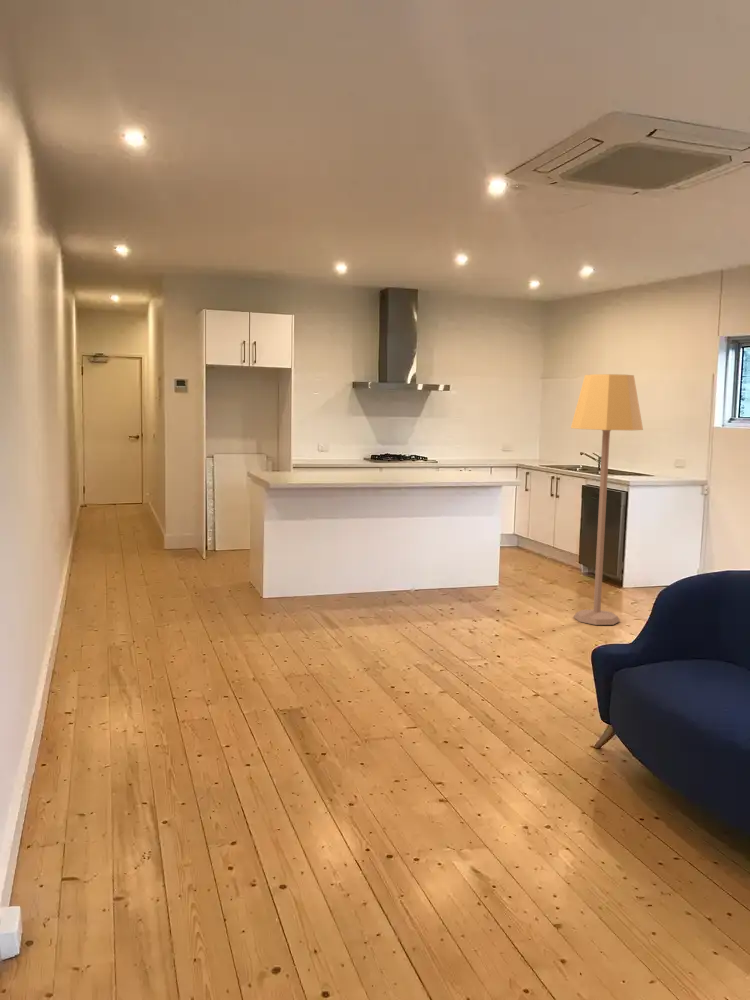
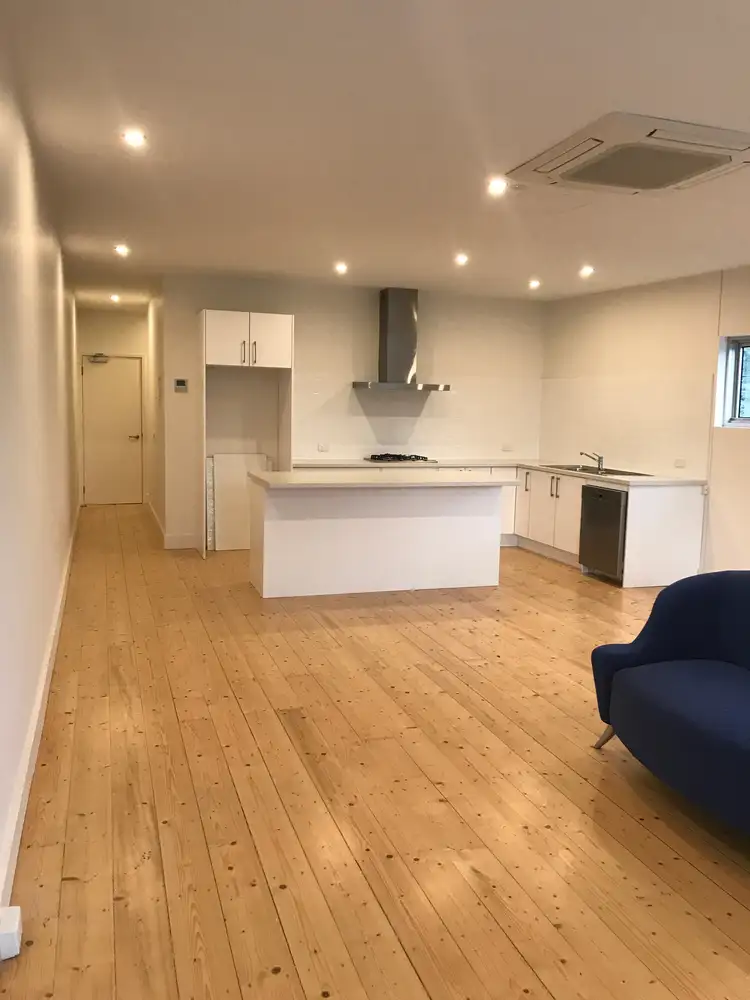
- lamp [570,373,644,626]
